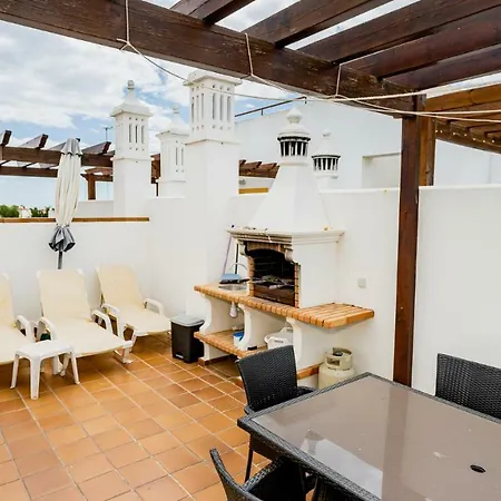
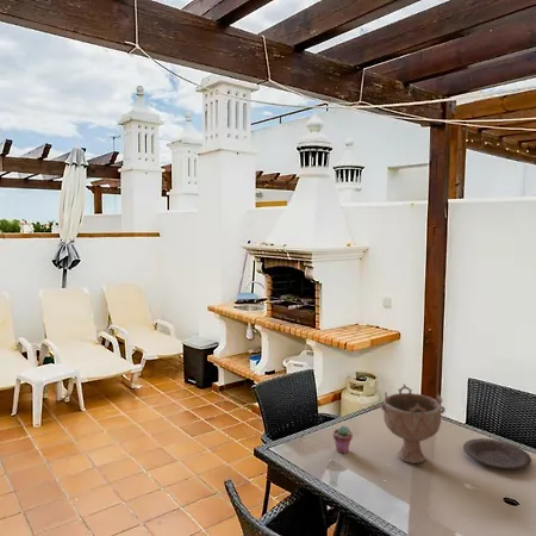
+ potted succulent [332,424,354,454]
+ plate [462,437,532,470]
+ decorative bowl [379,384,447,465]
